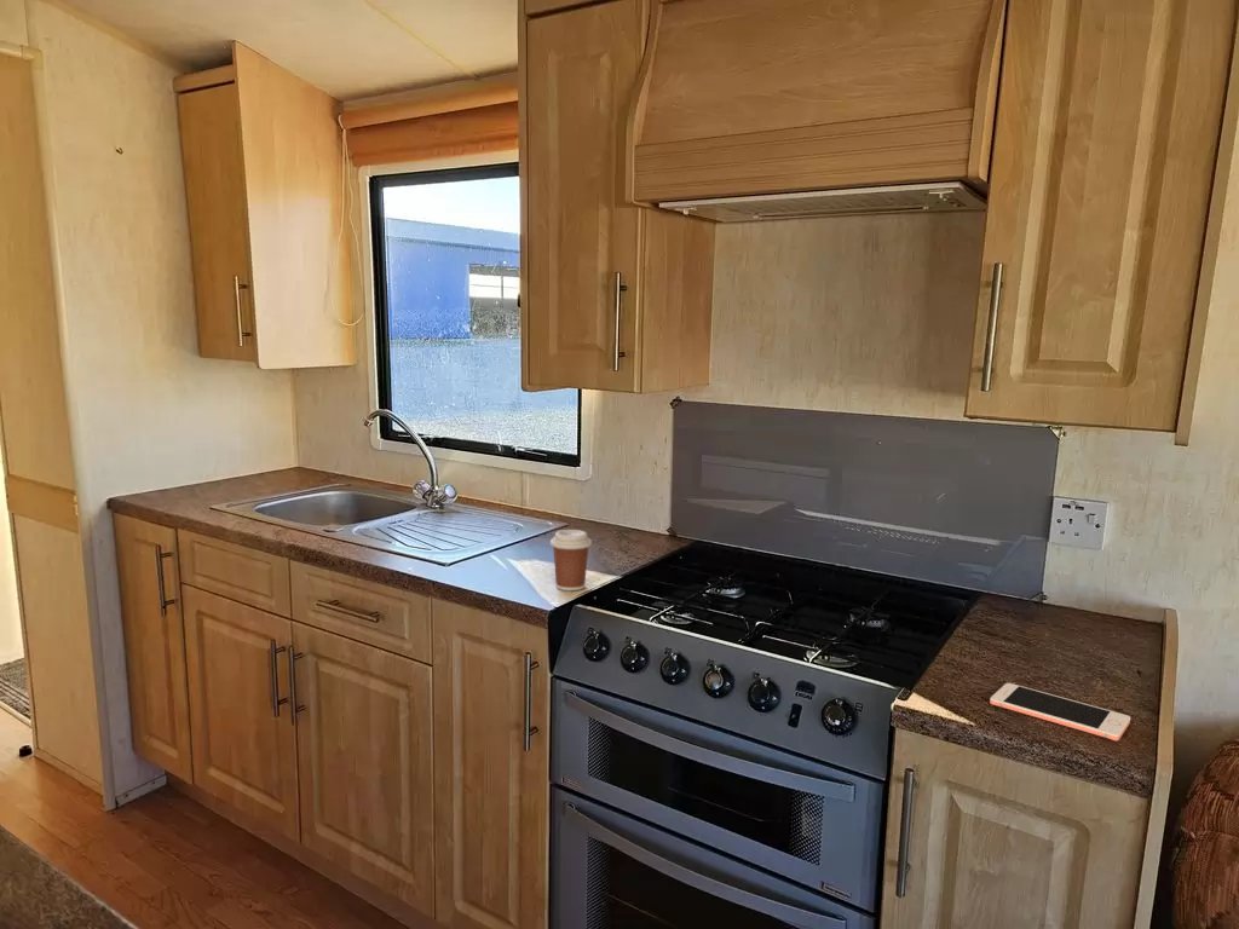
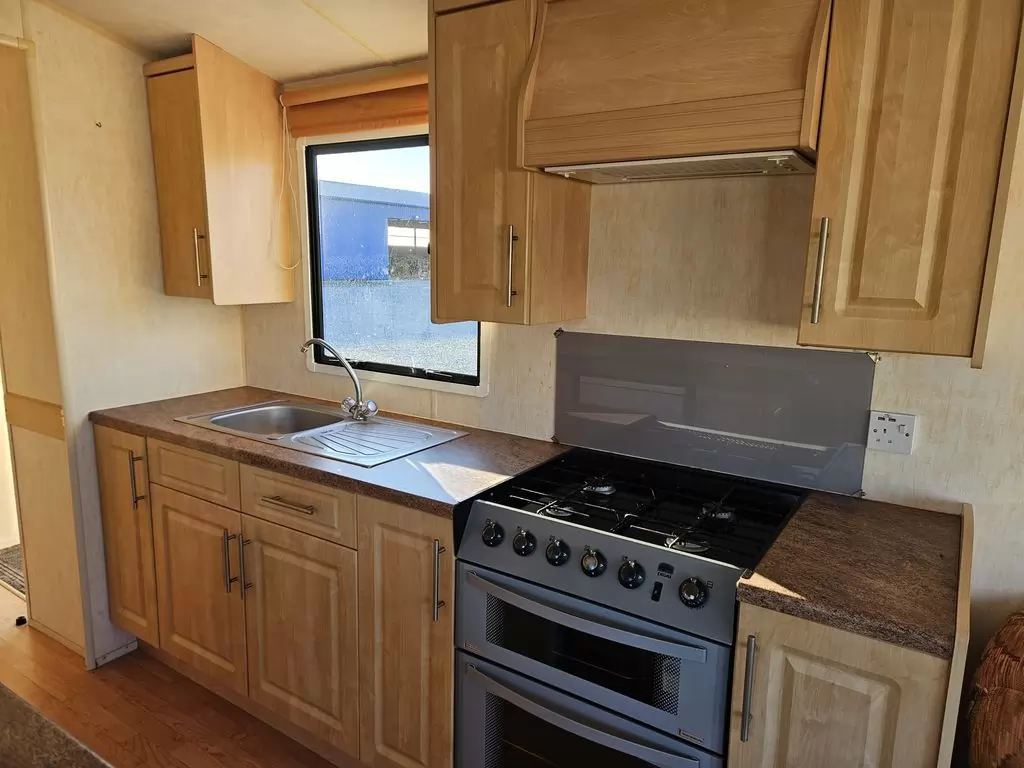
- coffee cup [549,529,593,592]
- cell phone [989,682,1131,742]
